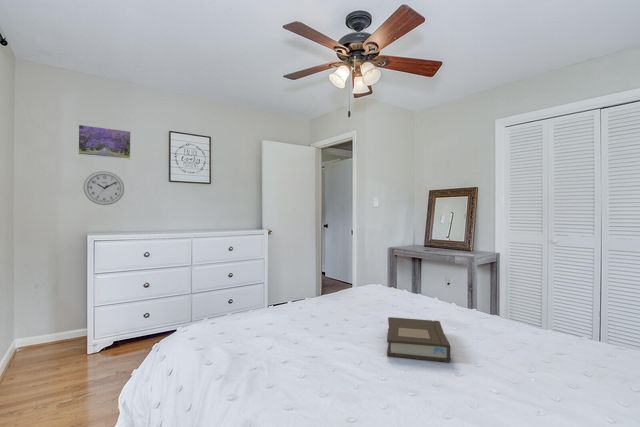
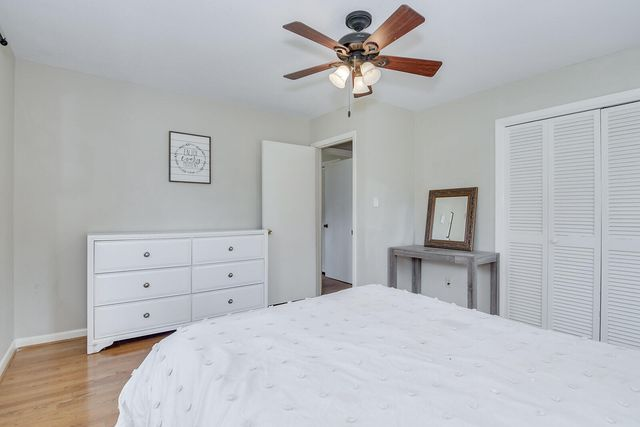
- book [386,316,451,363]
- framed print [77,123,132,160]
- wall clock [83,170,125,206]
